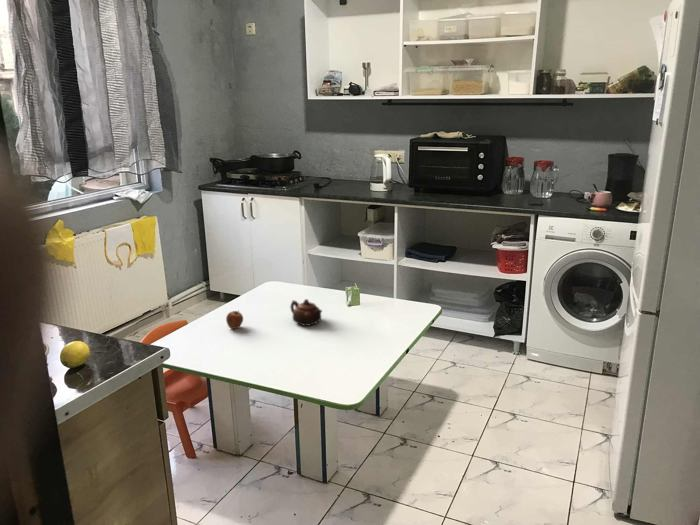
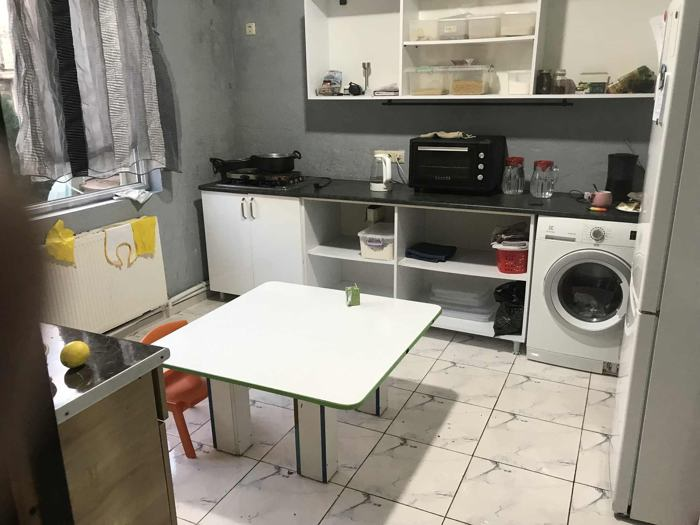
- teapot [289,298,323,327]
- fruit [225,309,244,330]
